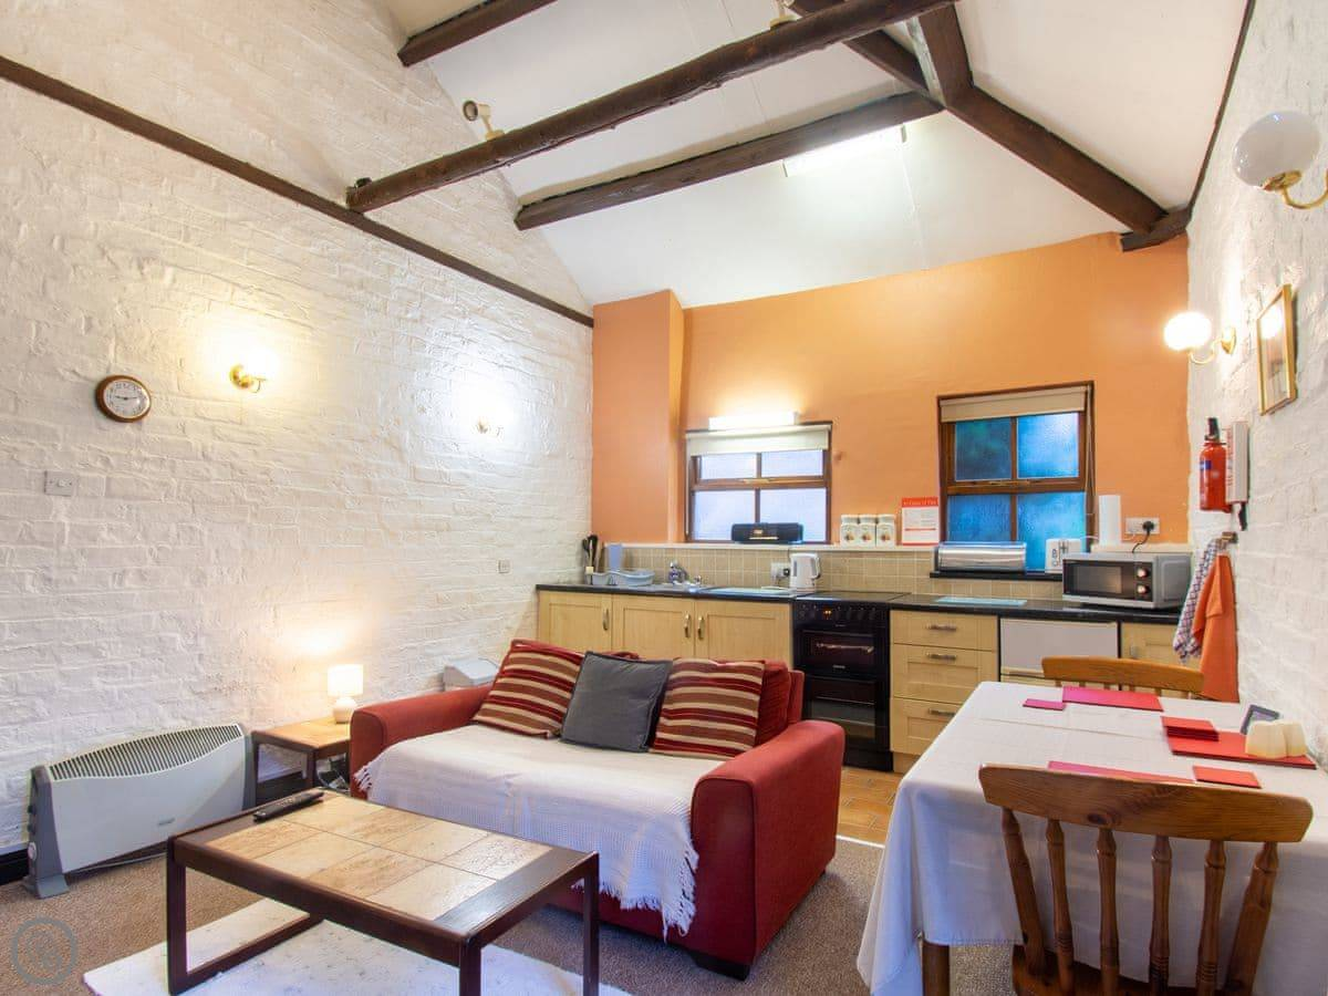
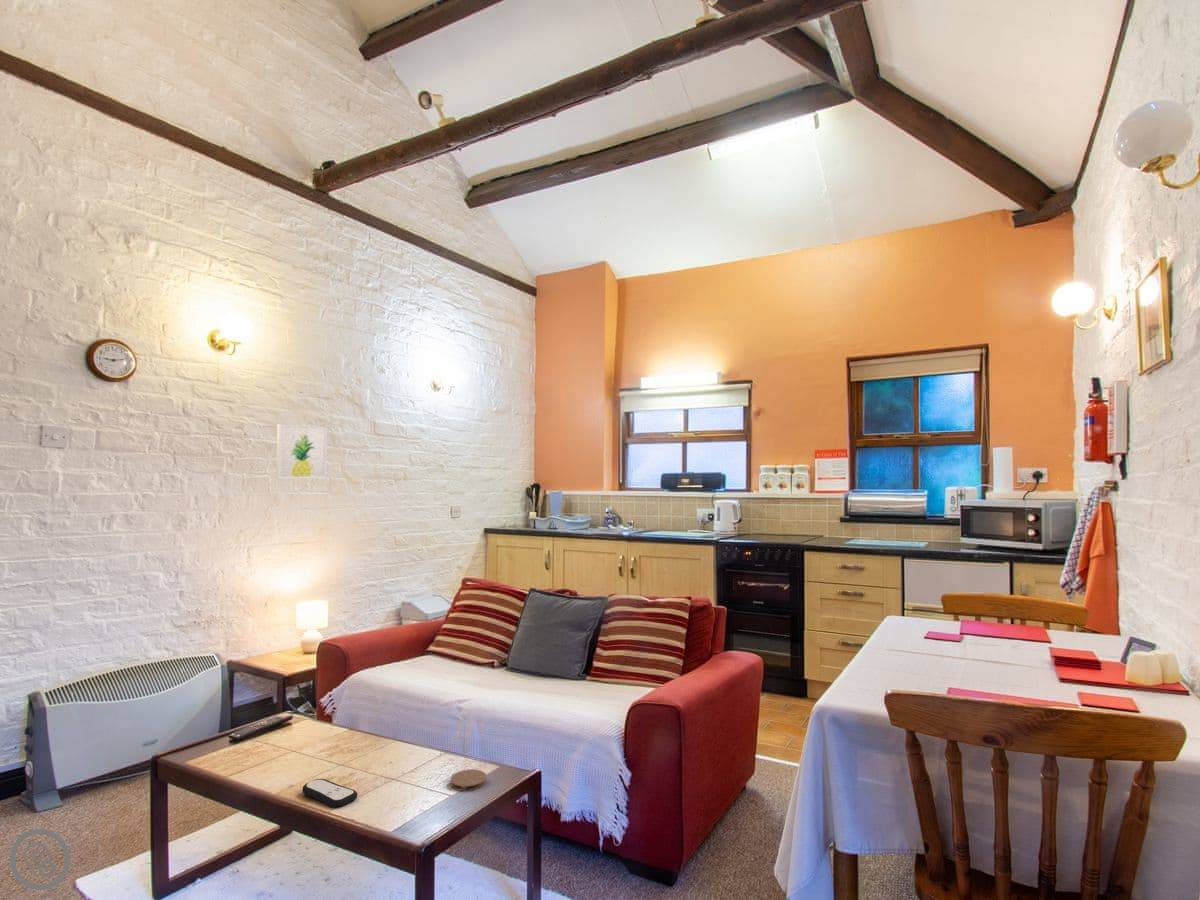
+ coaster [449,768,488,792]
+ wall art [275,423,328,480]
+ remote control [301,778,359,809]
